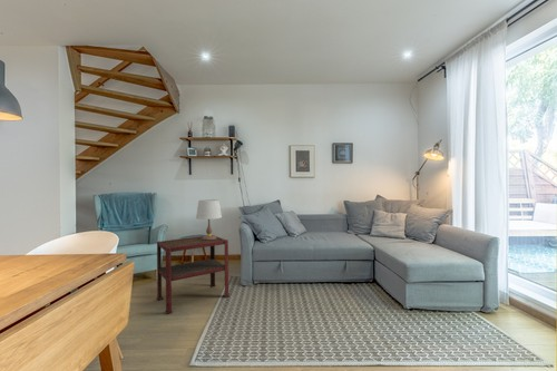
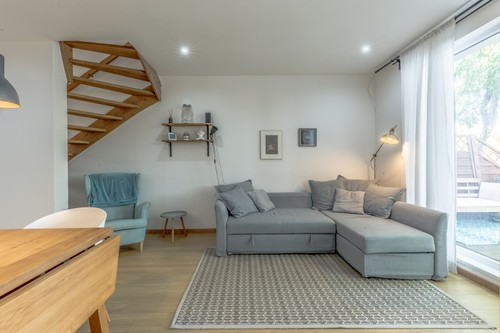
- table lamp [195,198,223,240]
- side table [156,234,231,314]
